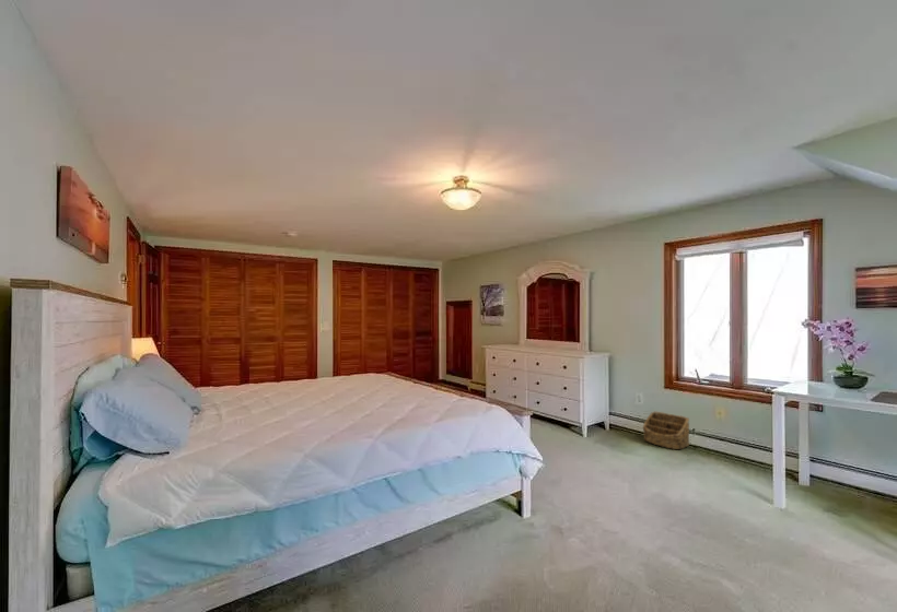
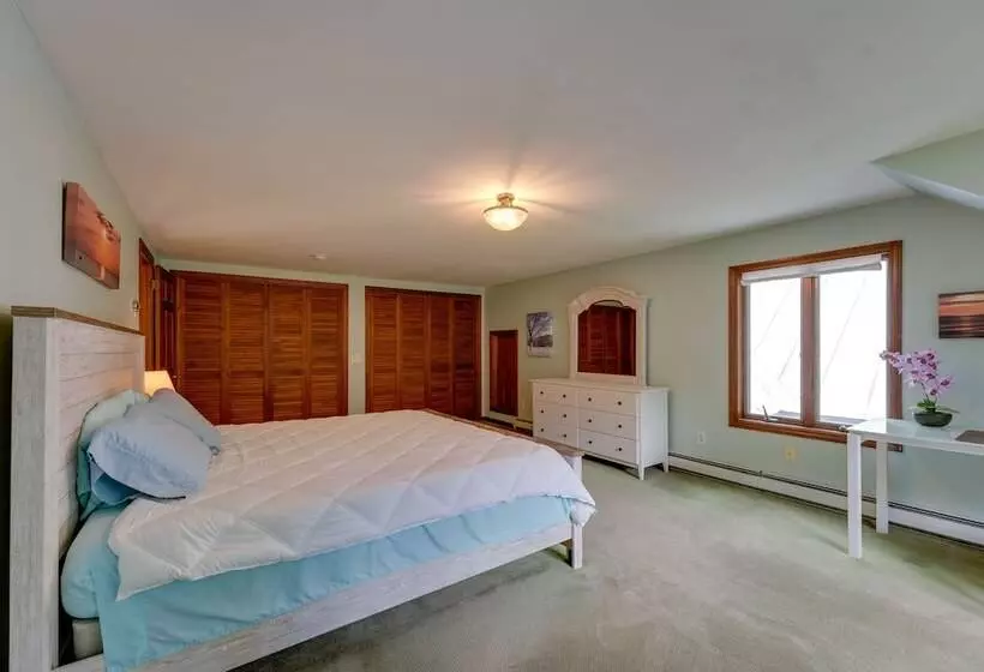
- basket [641,411,690,450]
